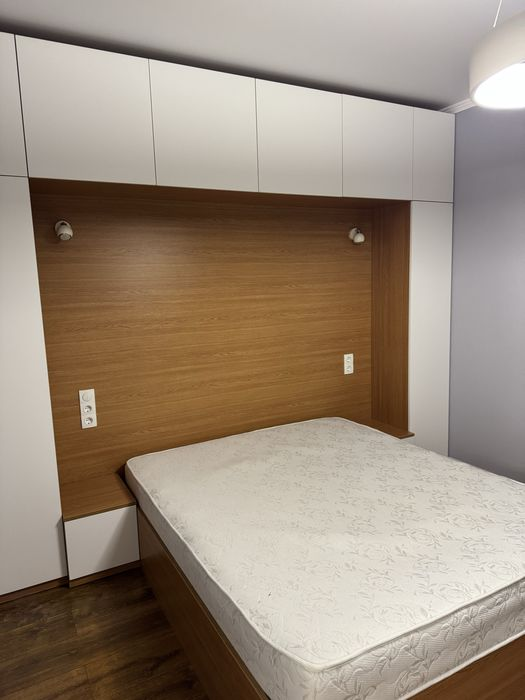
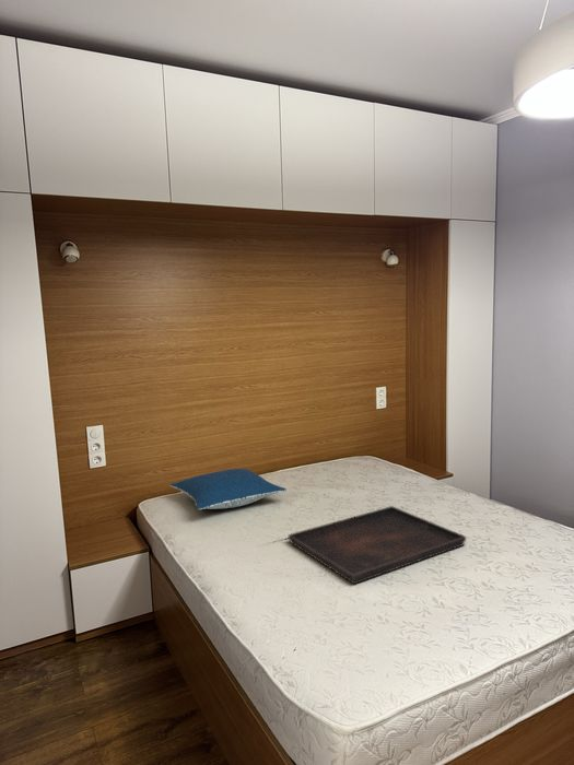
+ serving tray [288,505,467,585]
+ pillow [168,468,288,510]
